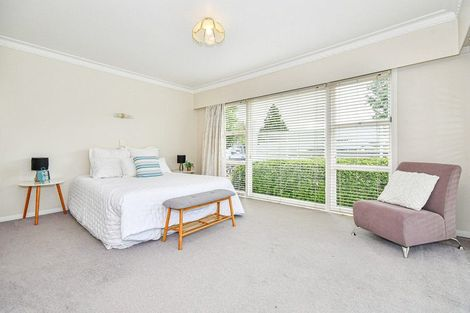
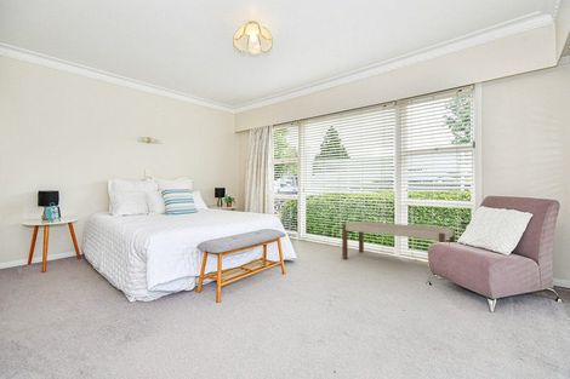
+ bench [341,220,456,260]
